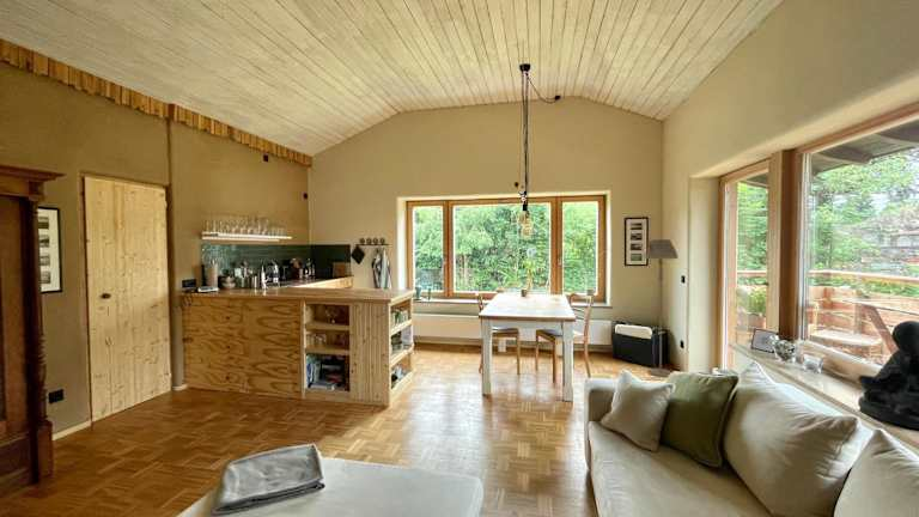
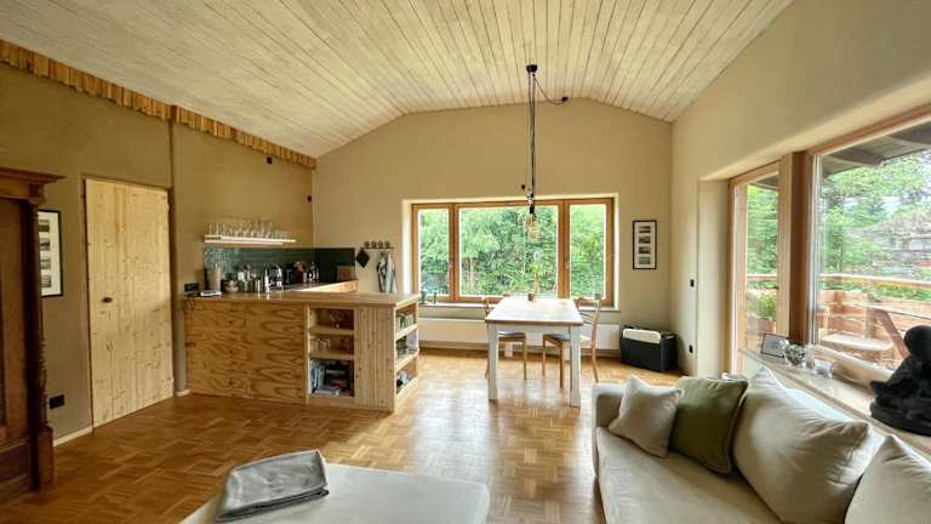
- floor lamp [643,238,680,378]
